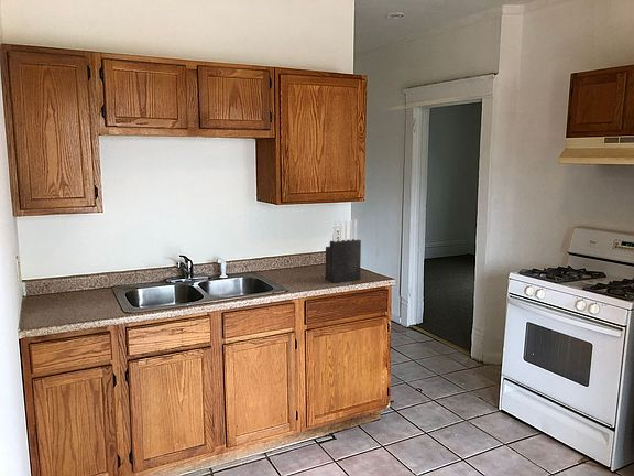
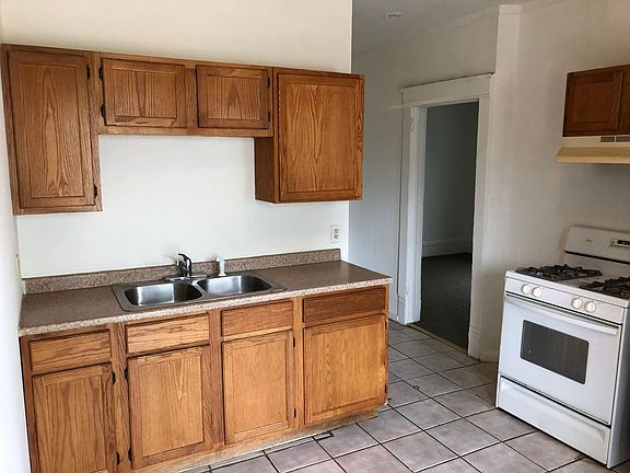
- knife block [325,219,362,283]
